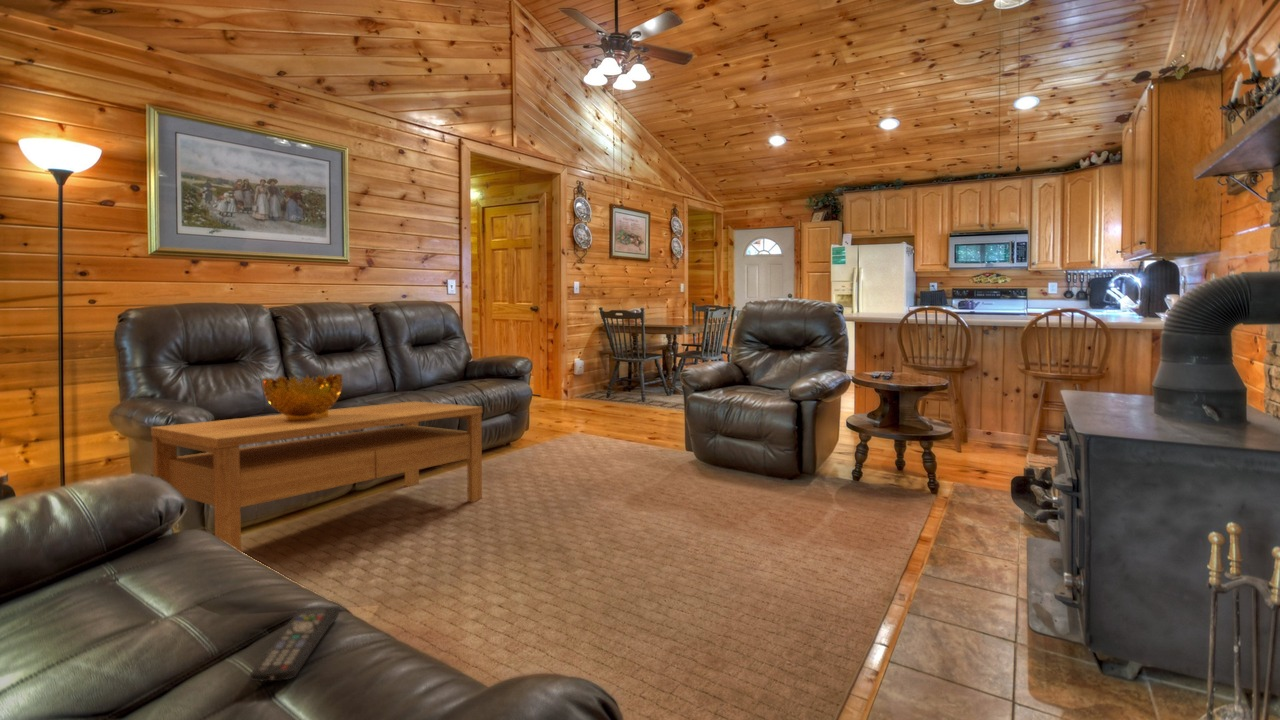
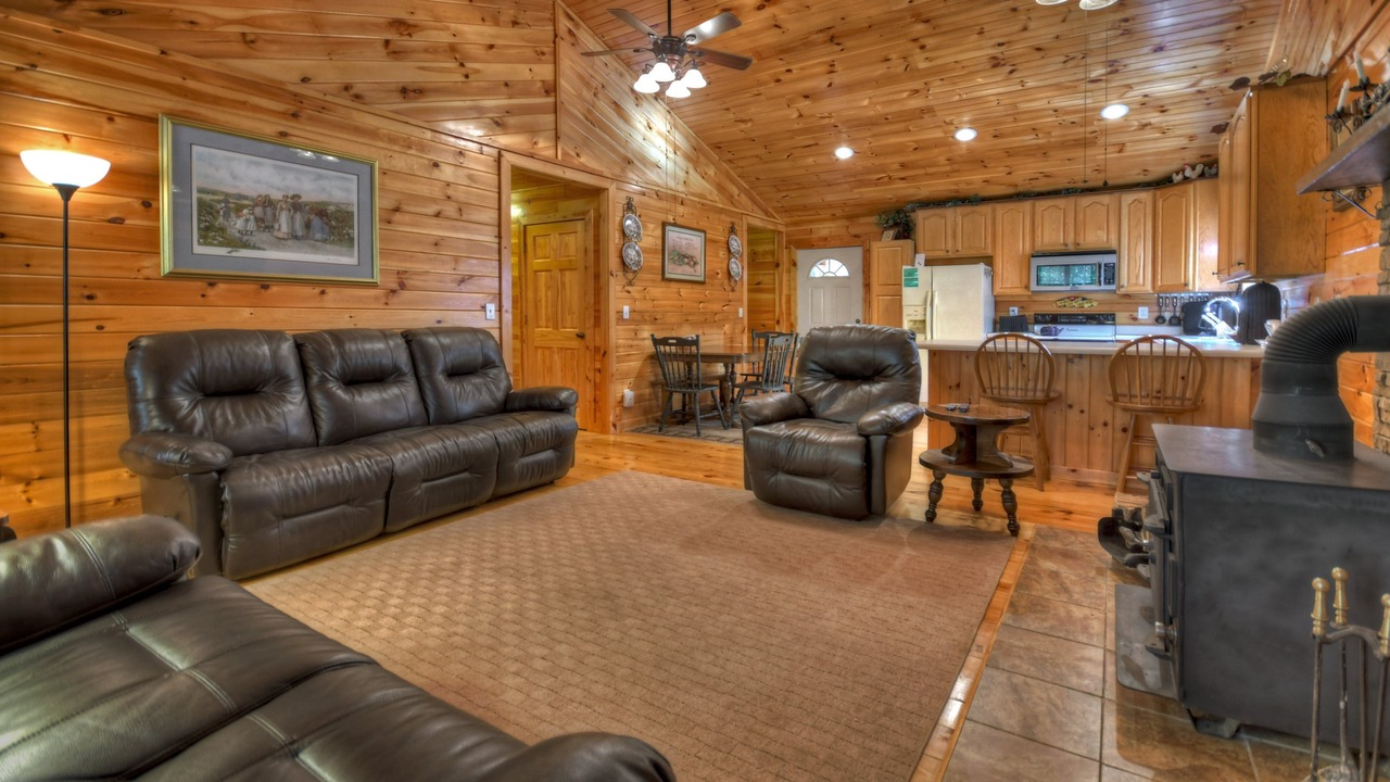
- decorative bowl [261,373,344,421]
- coffee table [150,400,483,552]
- remote control [248,605,341,683]
